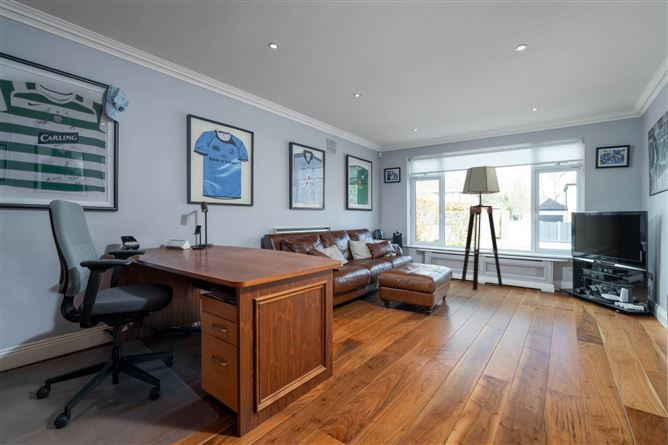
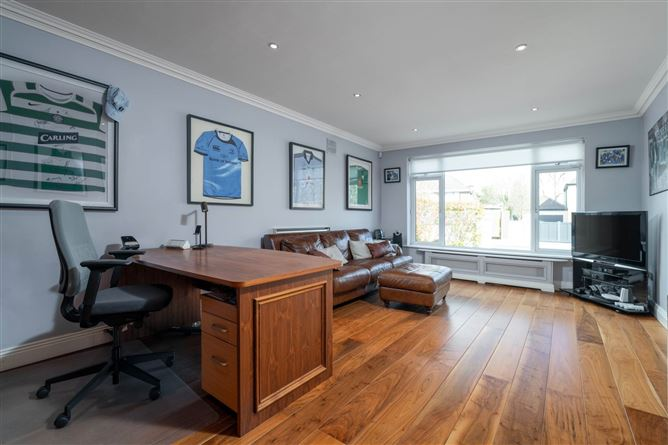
- floor lamp [460,165,503,290]
